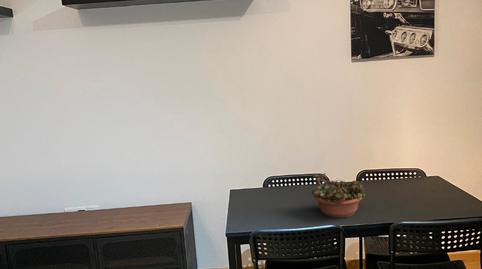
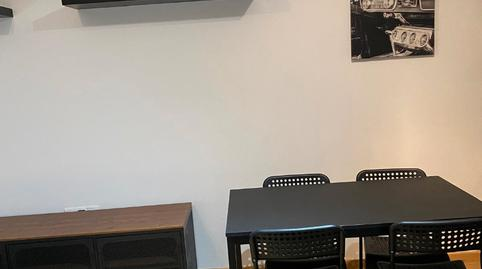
- succulent planter [305,172,366,219]
